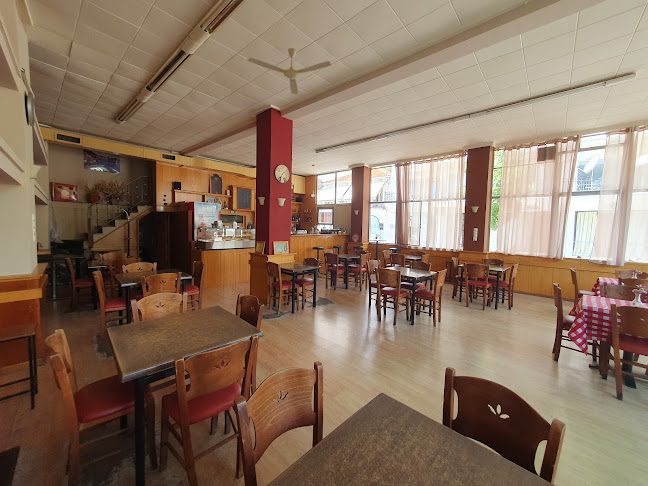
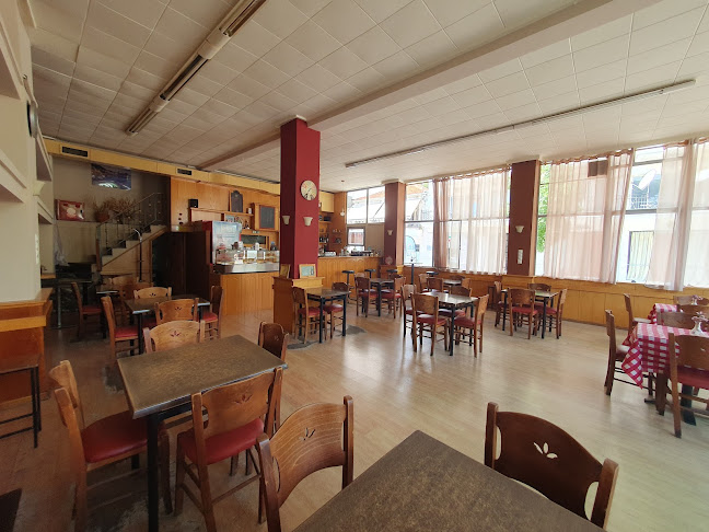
- ceiling fan [246,47,332,95]
